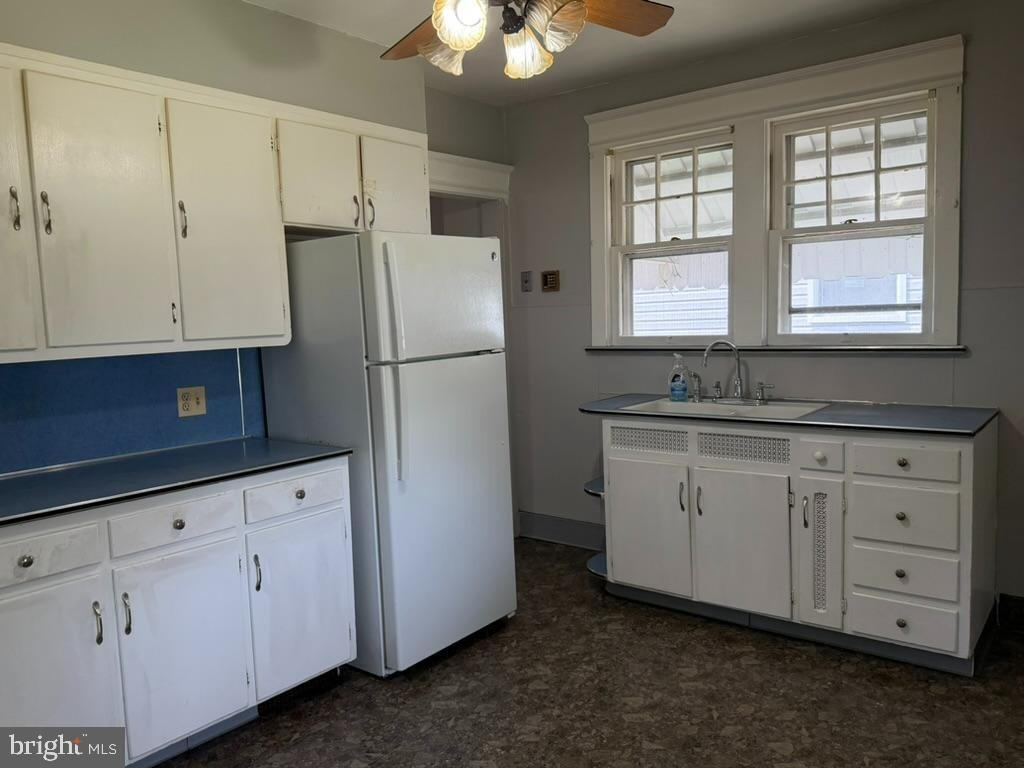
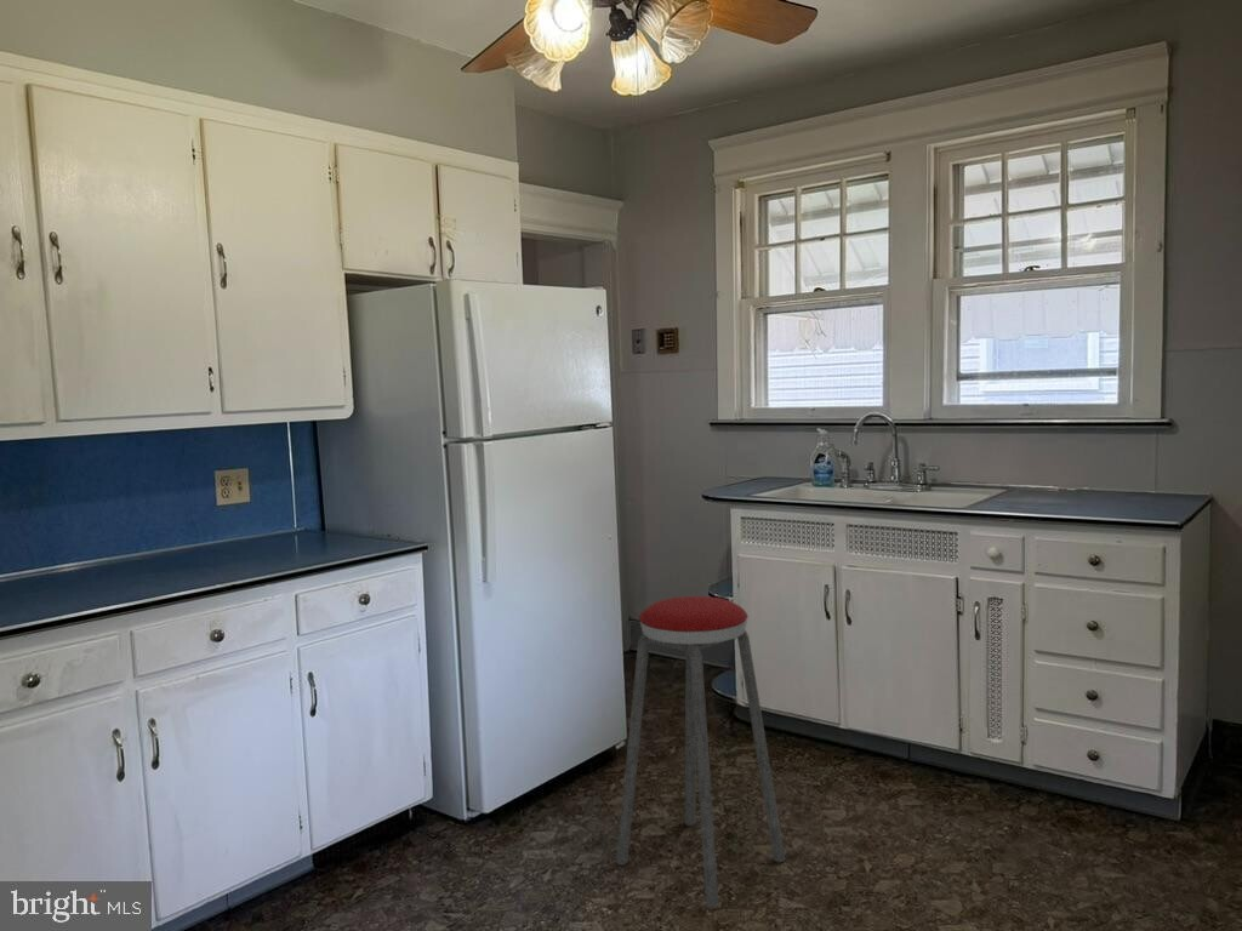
+ music stool [615,595,786,909]
